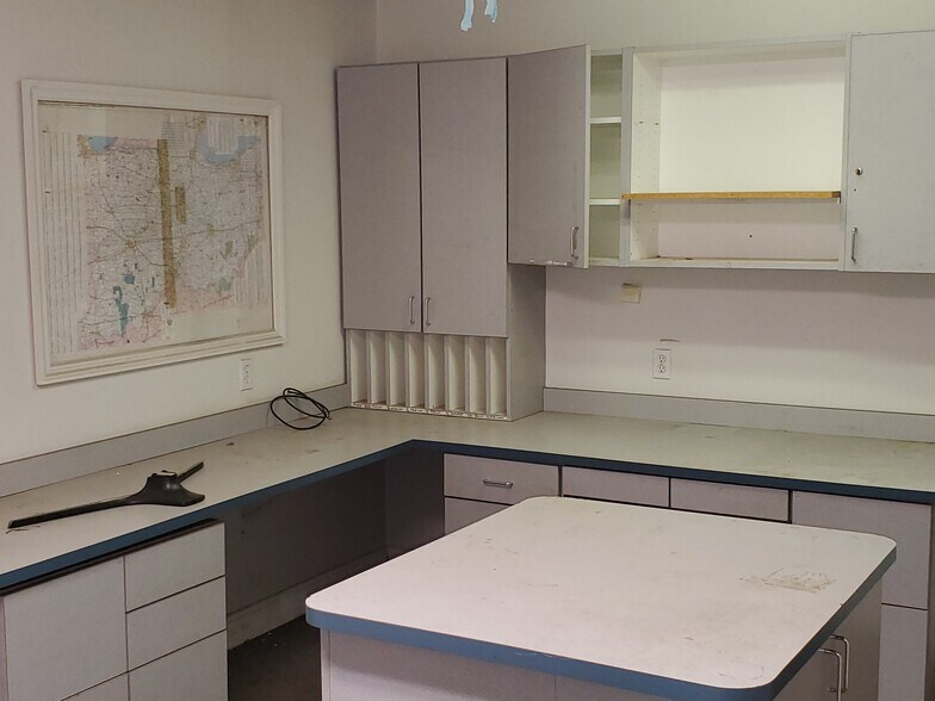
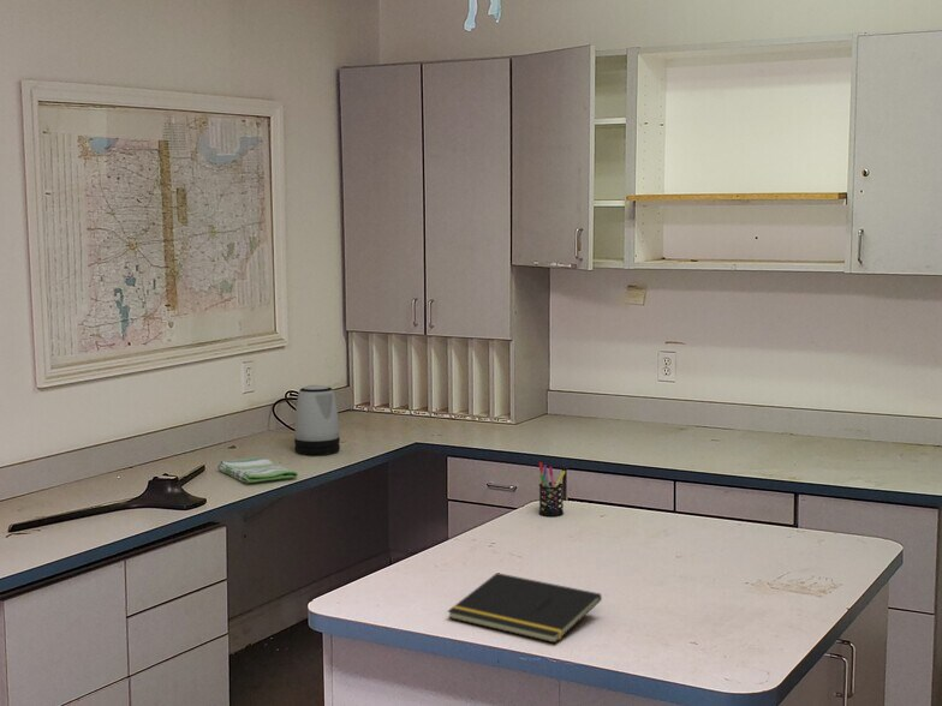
+ kettle [293,384,341,455]
+ notepad [446,572,603,644]
+ dish towel [216,456,299,484]
+ pen holder [538,461,567,517]
